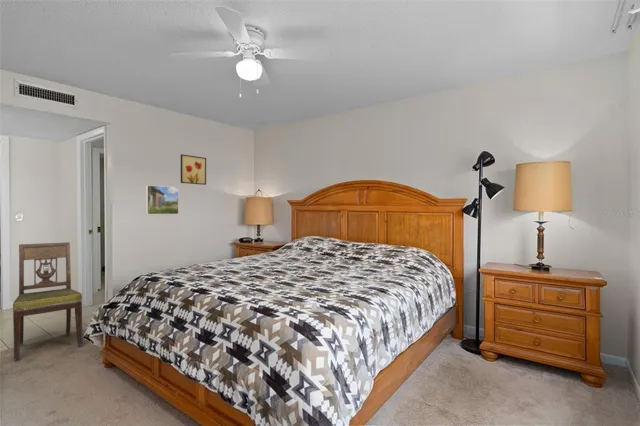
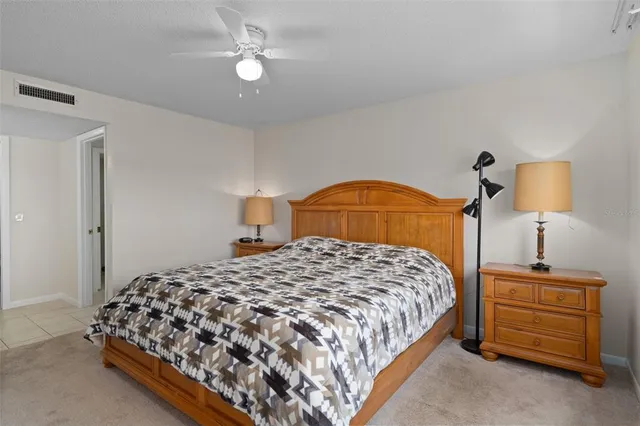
- wall art [180,153,207,186]
- chair [12,241,84,362]
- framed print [145,184,180,215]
